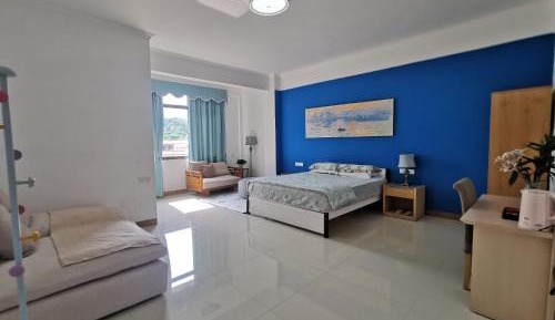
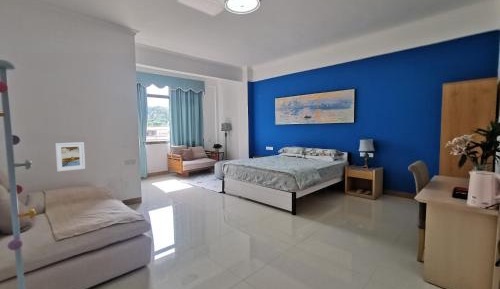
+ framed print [54,141,86,172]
